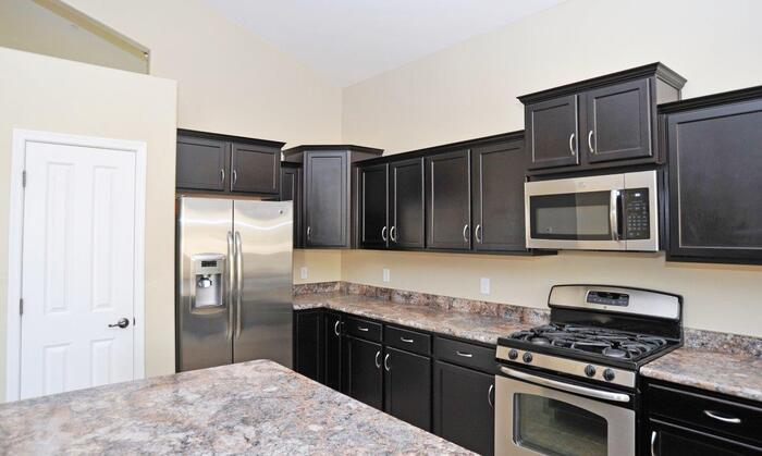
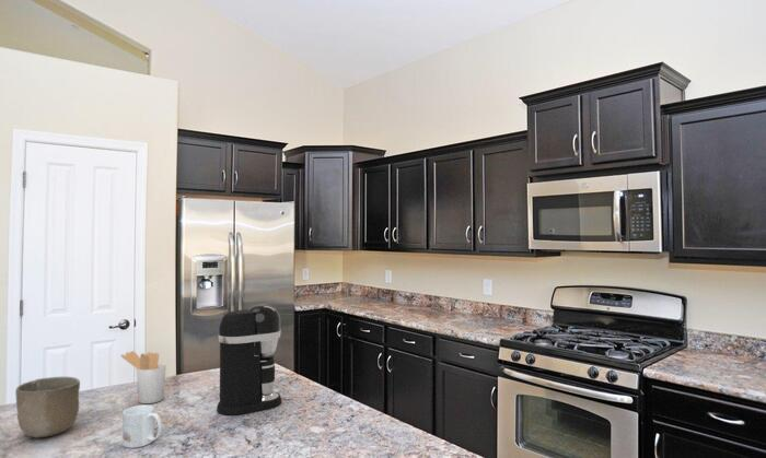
+ bowl [14,376,81,438]
+ coffee maker [216,303,282,416]
+ utensil holder [120,350,167,404]
+ mug [121,404,163,449]
